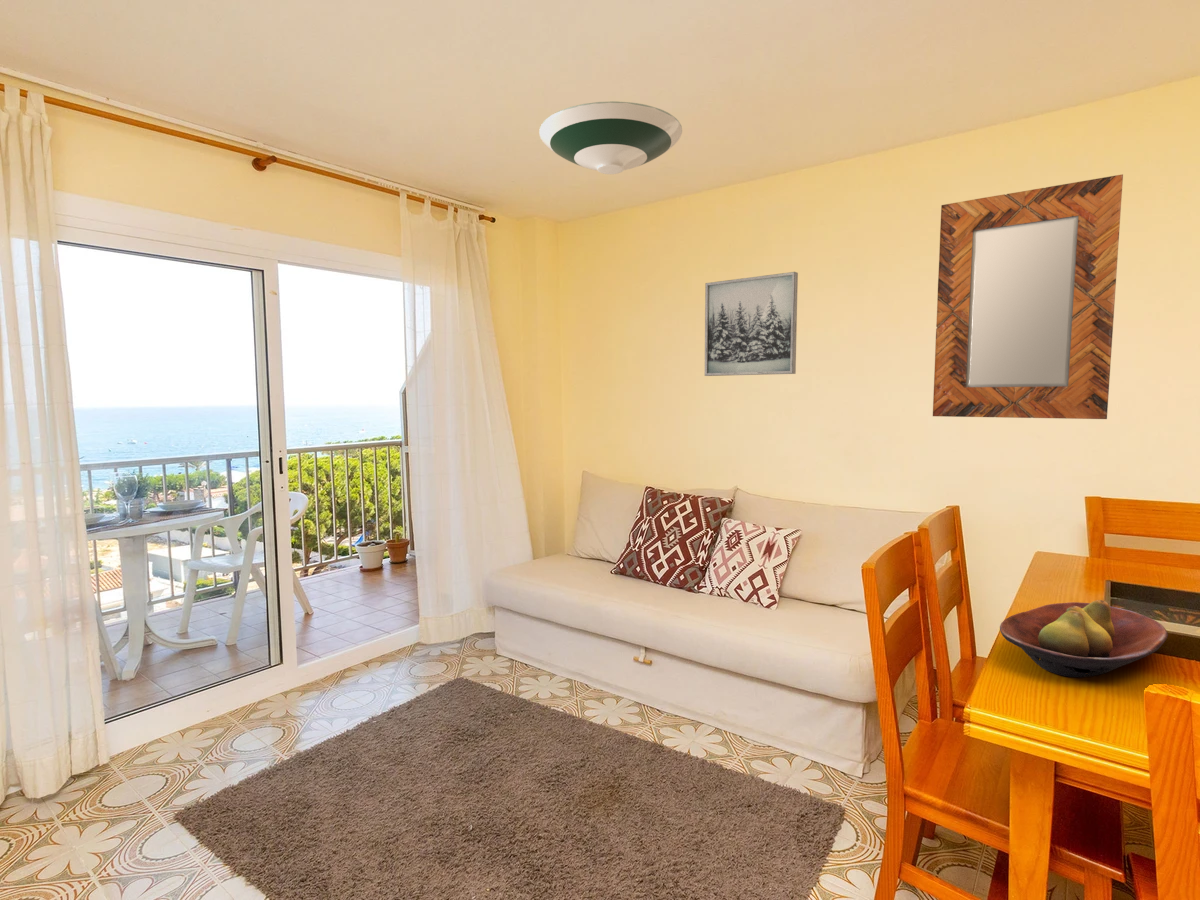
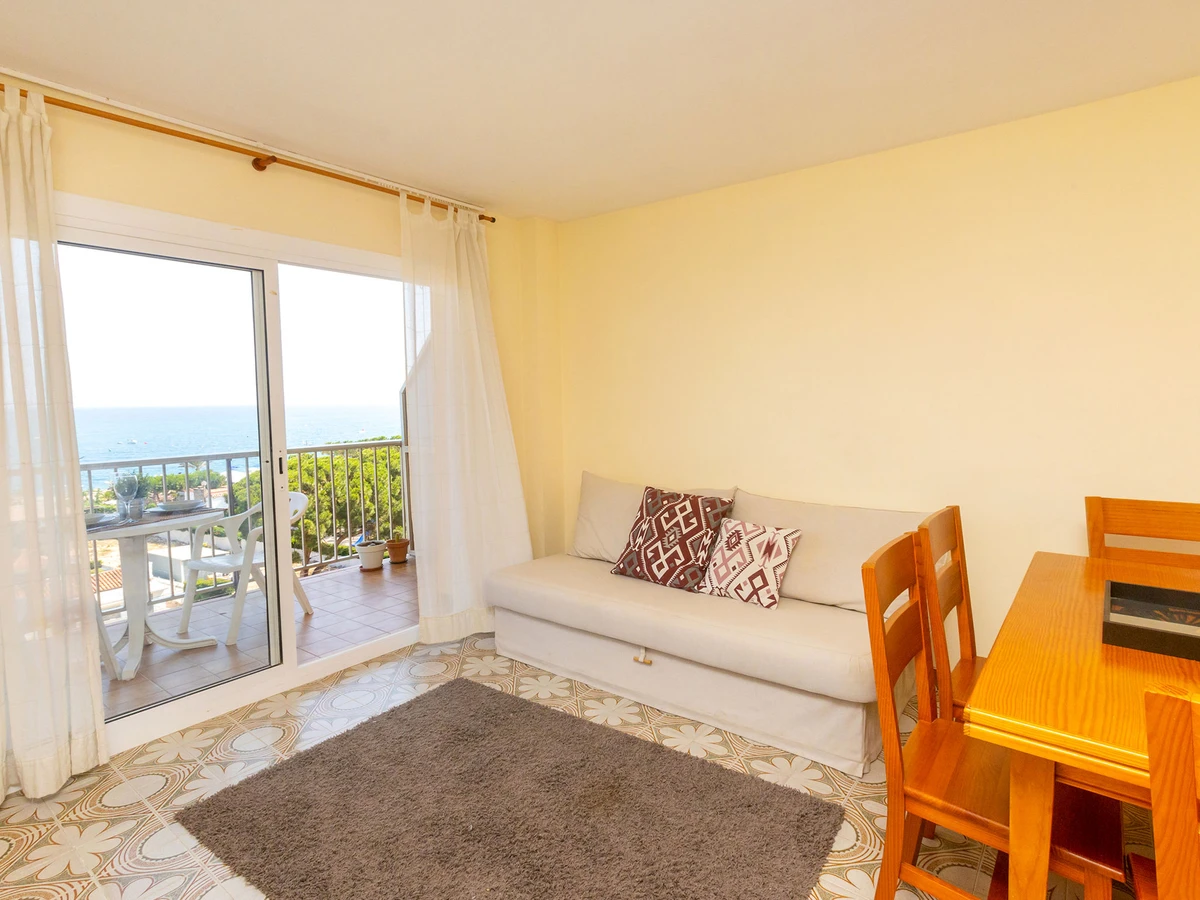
- wall art [704,271,799,377]
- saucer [538,100,683,175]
- fruit bowl [999,599,1169,678]
- home mirror [932,173,1124,420]
